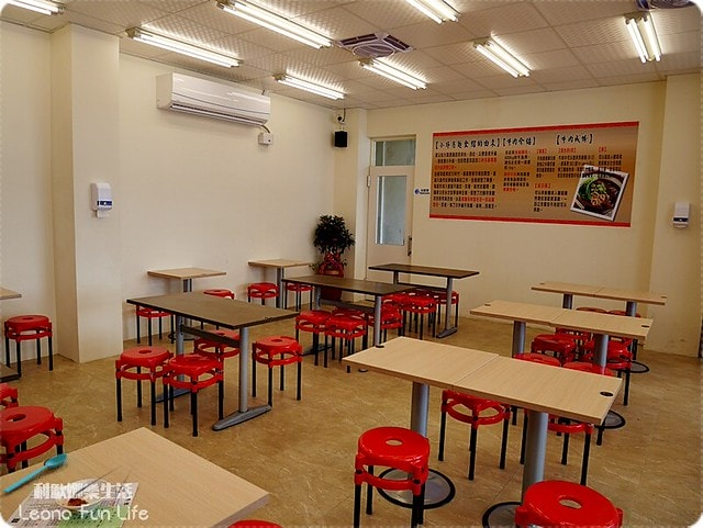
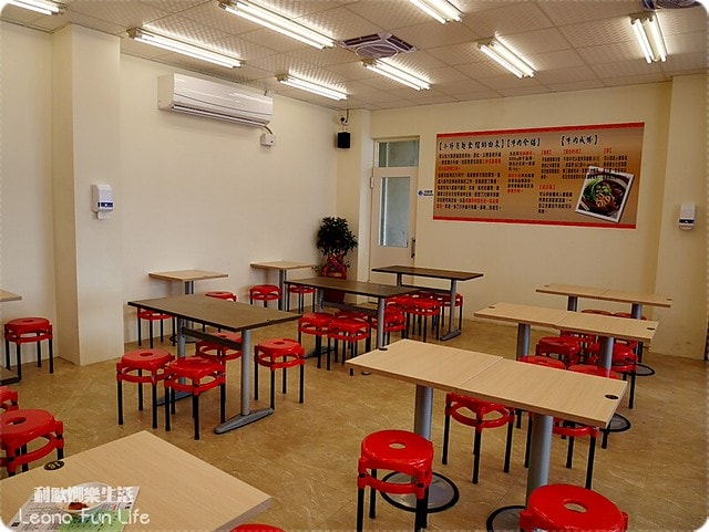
- spoon [2,453,69,494]
- chopsticks [74,456,140,501]
